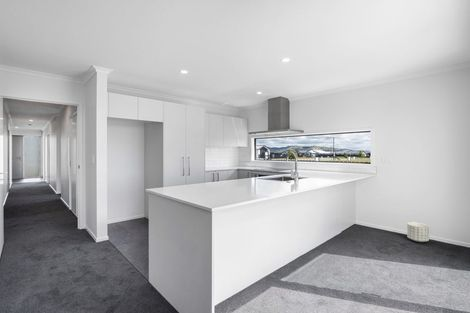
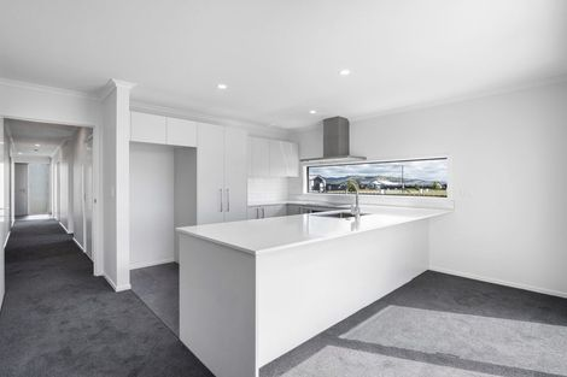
- planter [406,221,430,243]
